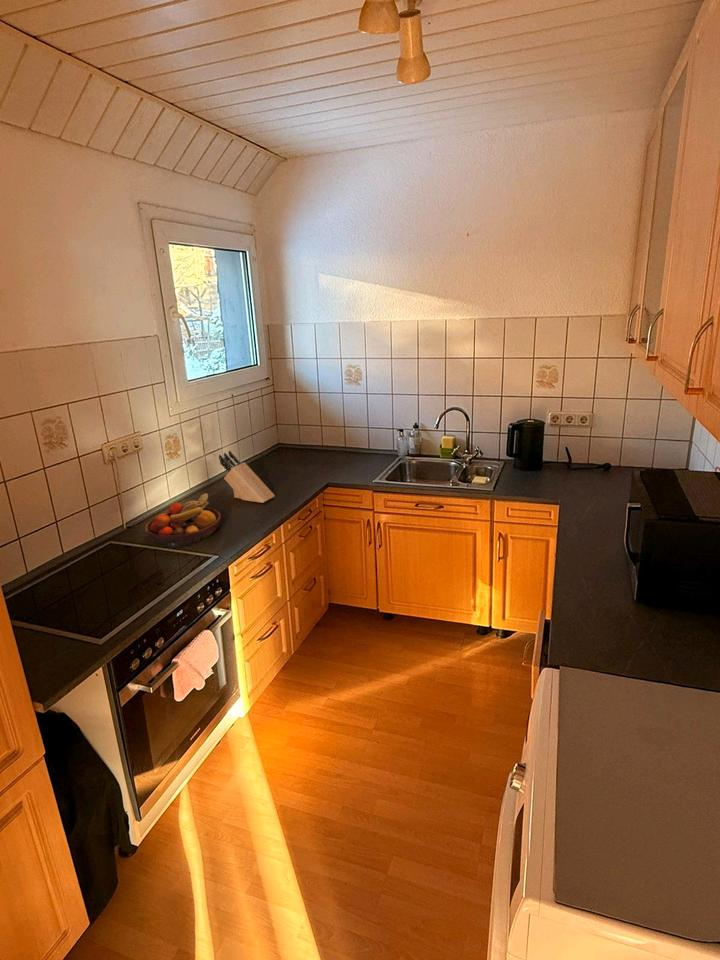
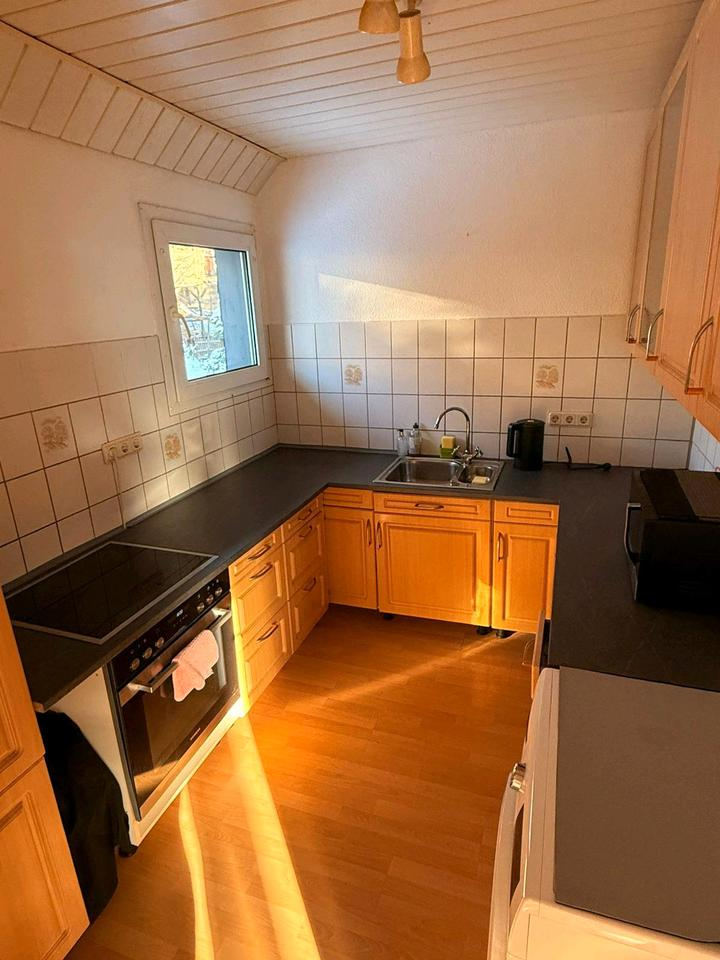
- fruit bowl [144,492,222,548]
- knife block [218,450,276,504]
